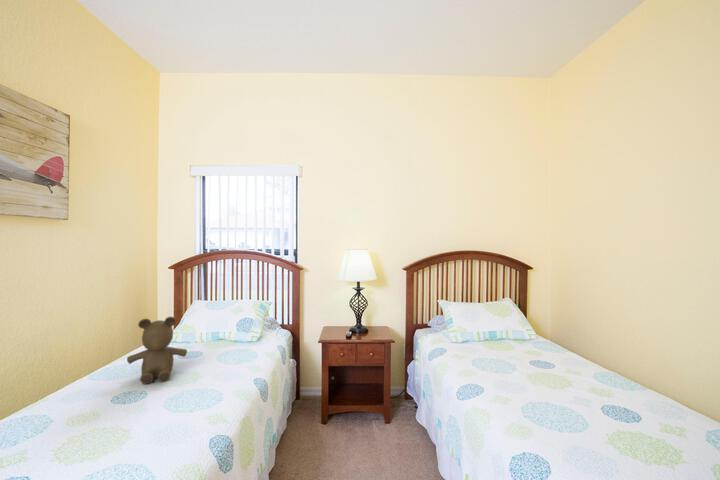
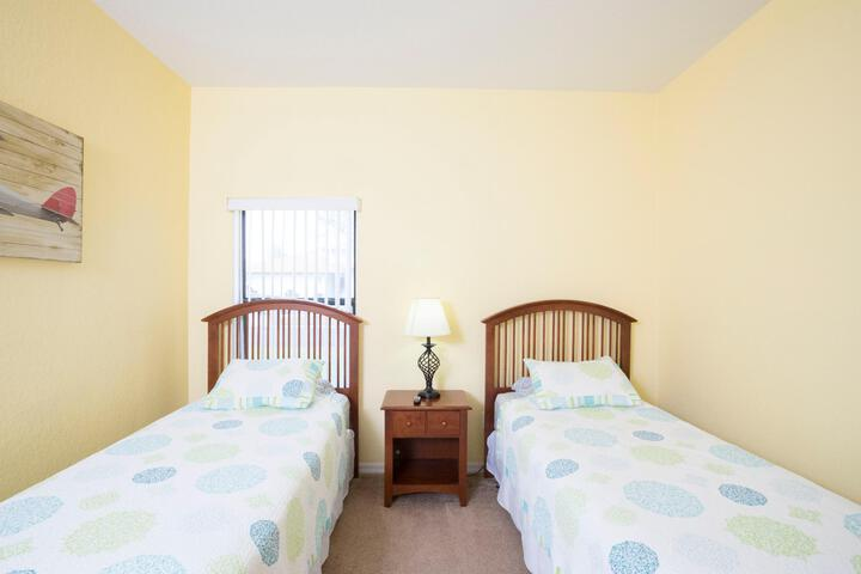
- teddy bear [126,316,188,385]
